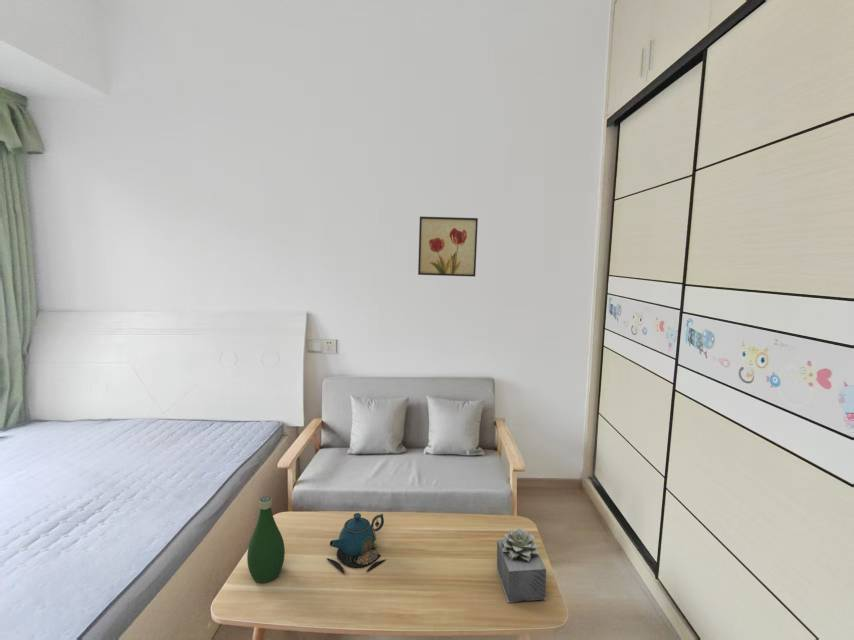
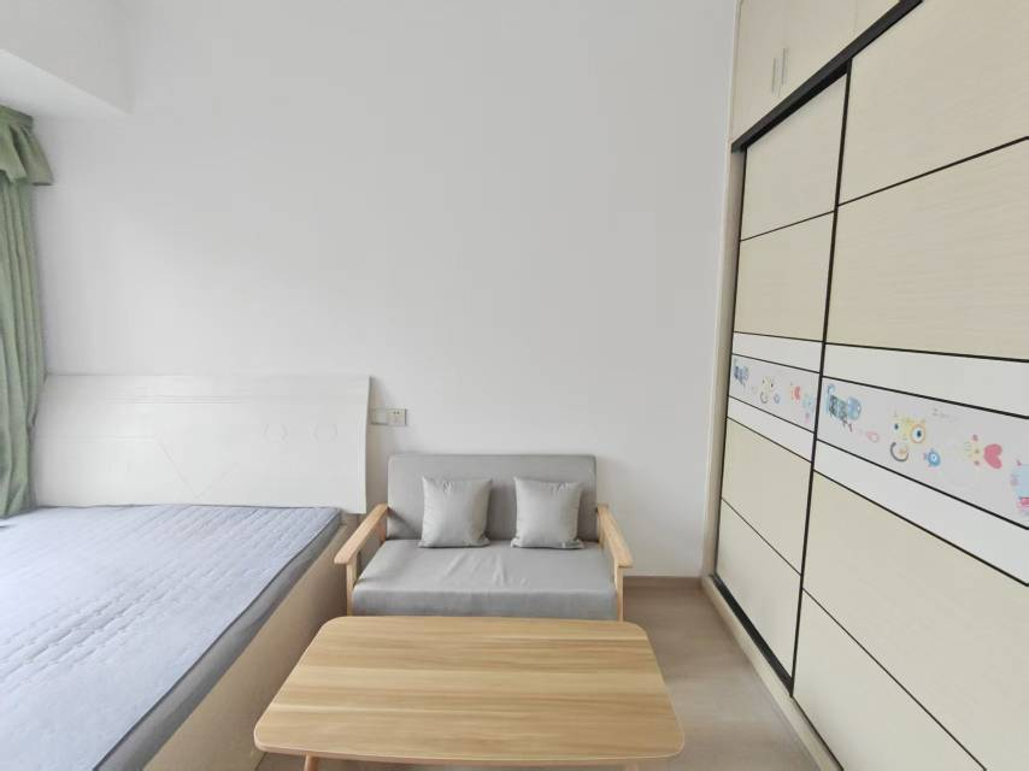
- succulent plant [496,527,547,603]
- teapot [325,512,388,574]
- bottle [246,496,286,584]
- wall art [417,216,479,278]
